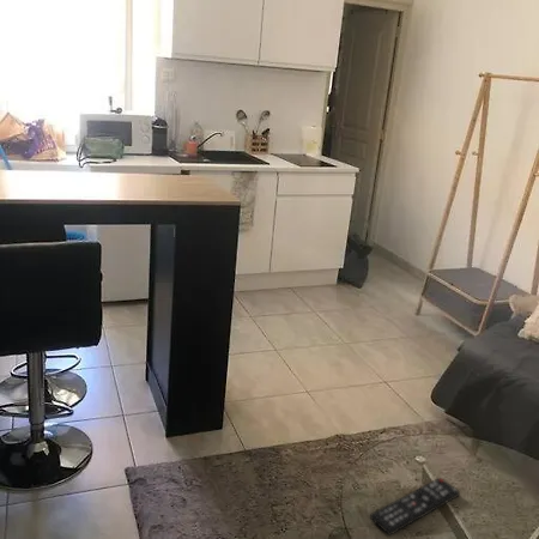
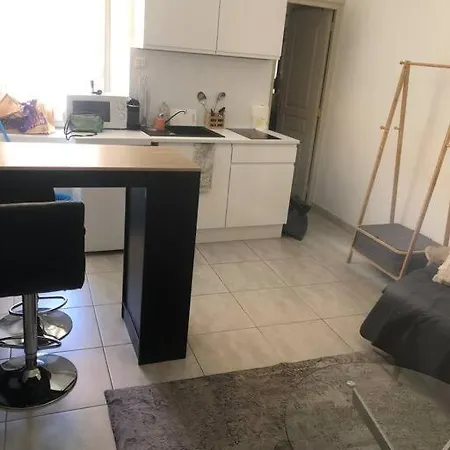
- remote control [369,477,461,537]
